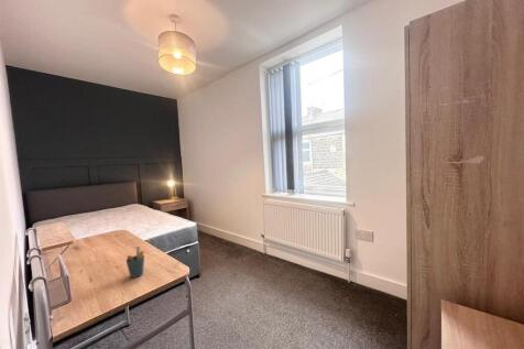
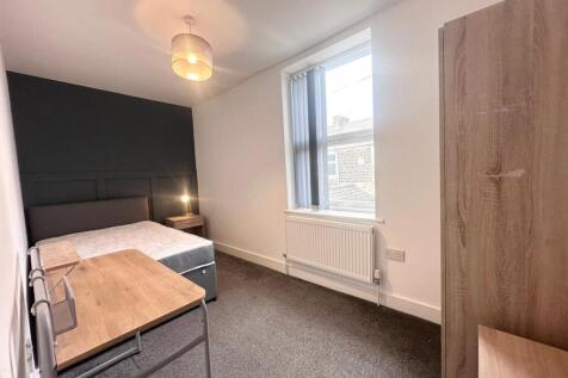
- pen holder [124,246,145,279]
